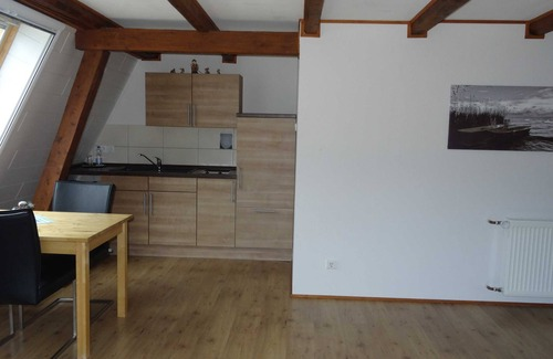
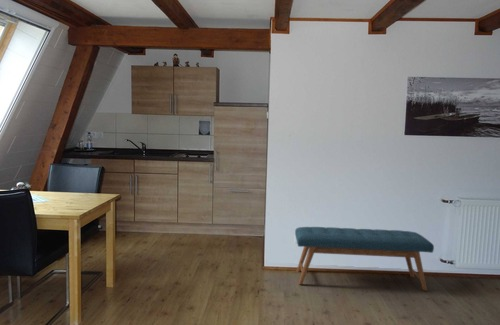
+ bench [294,226,435,292]
